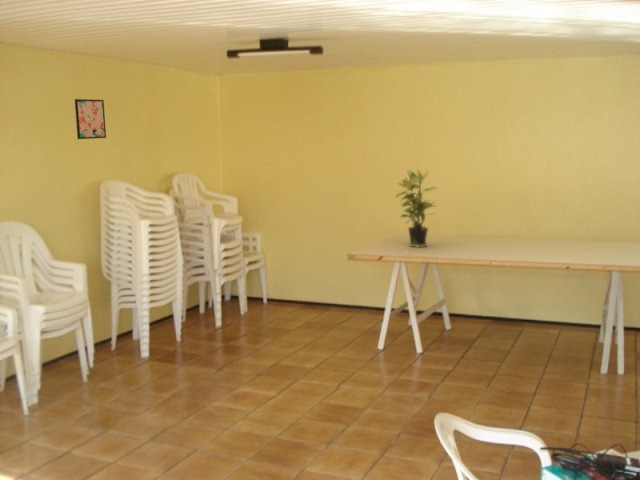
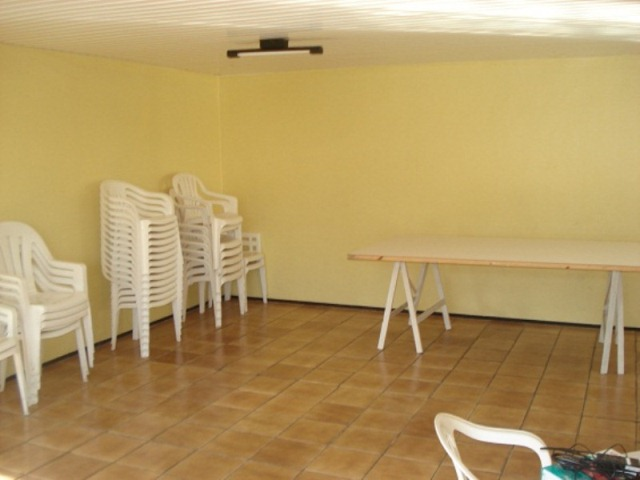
- wall art [74,98,107,140]
- potted plant [394,170,438,248]
